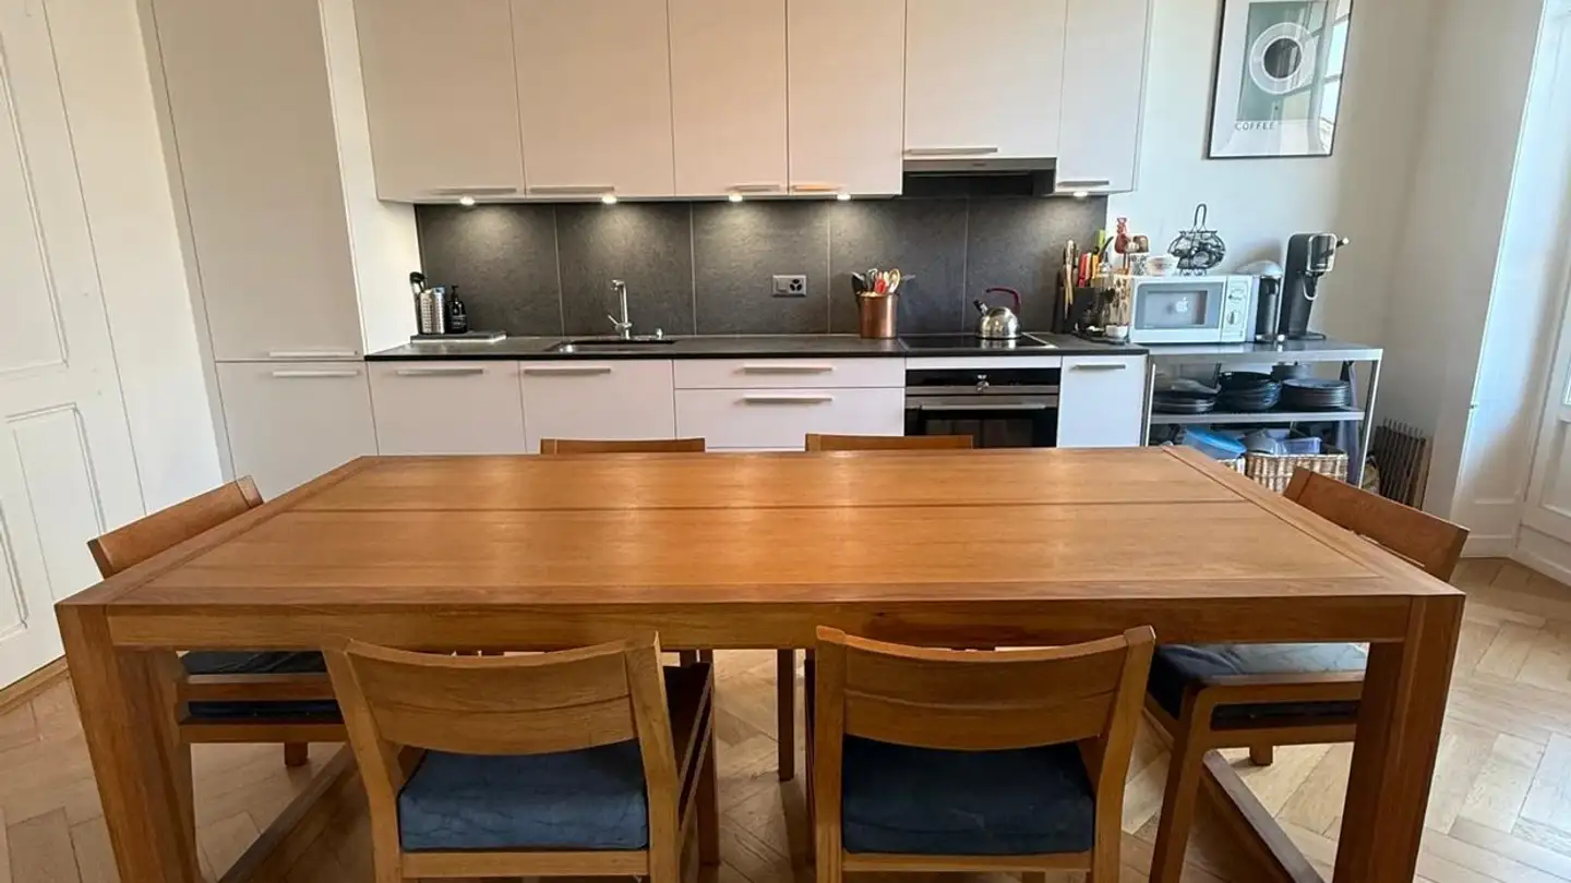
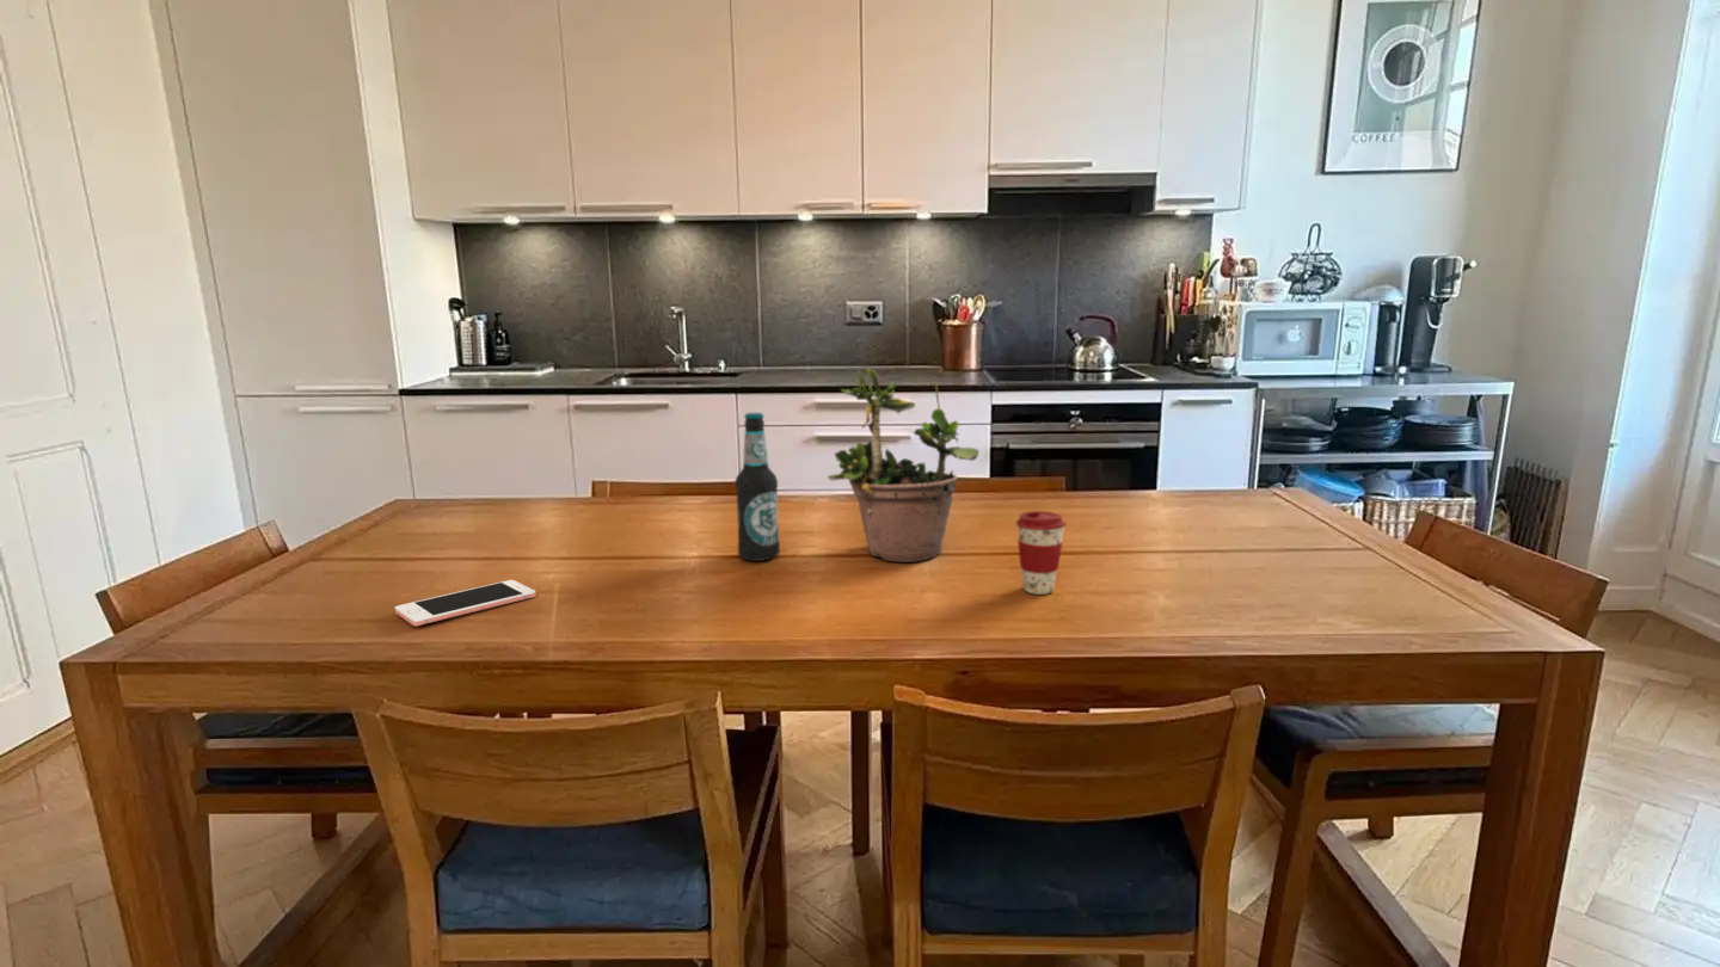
+ cell phone [394,579,538,627]
+ potted plant [827,350,981,563]
+ coffee cup [1015,510,1068,596]
+ bottle [735,412,781,562]
